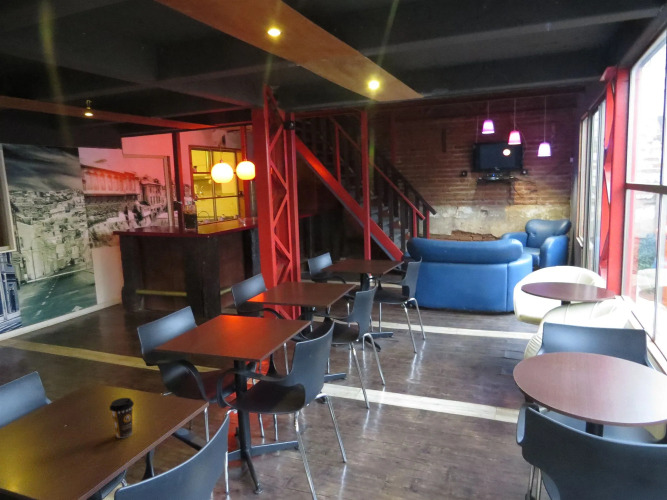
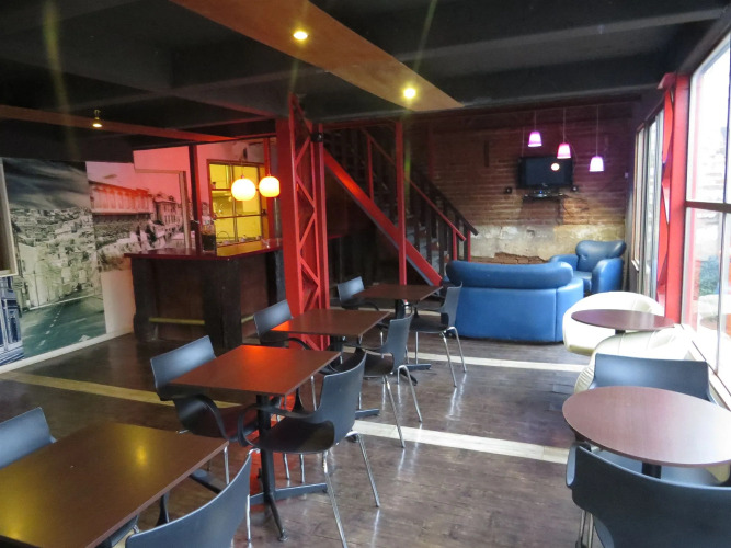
- coffee cup [109,397,135,439]
